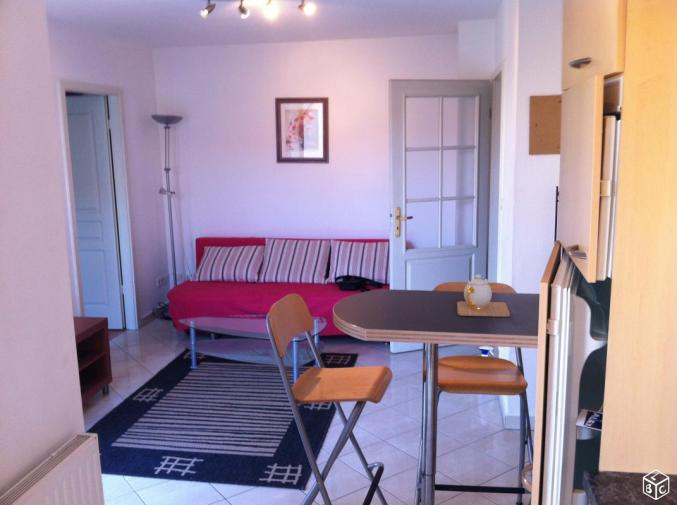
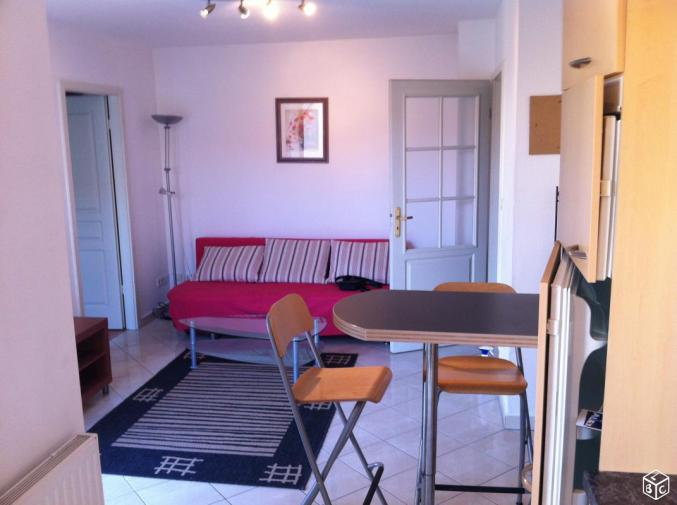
- teapot [456,274,511,318]
